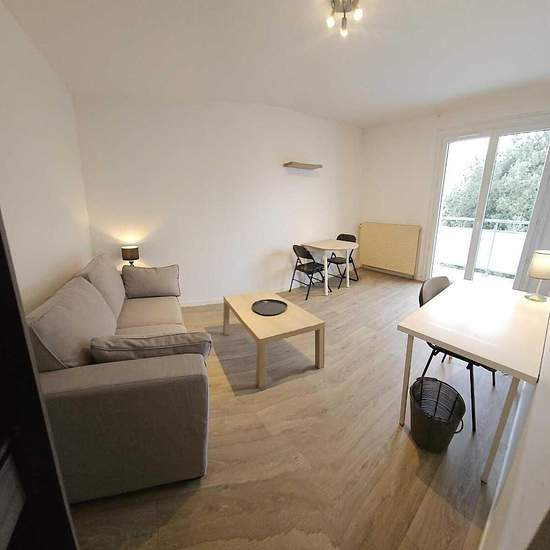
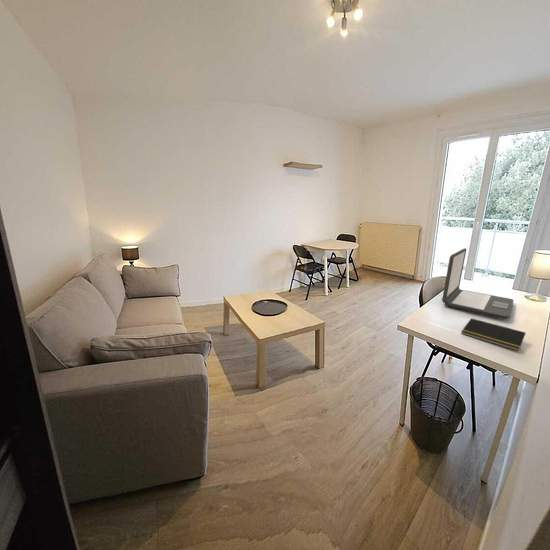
+ laptop [441,247,515,320]
+ notepad [460,317,527,352]
